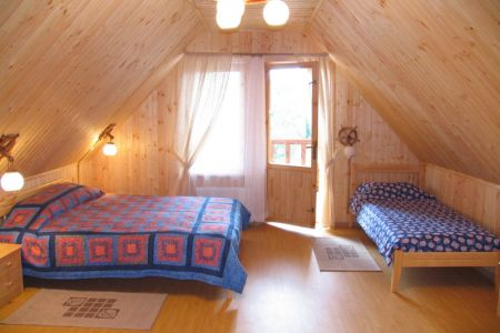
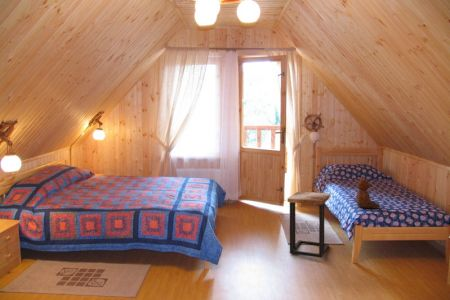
+ teddy bear [355,175,381,210]
+ side table [286,191,331,259]
